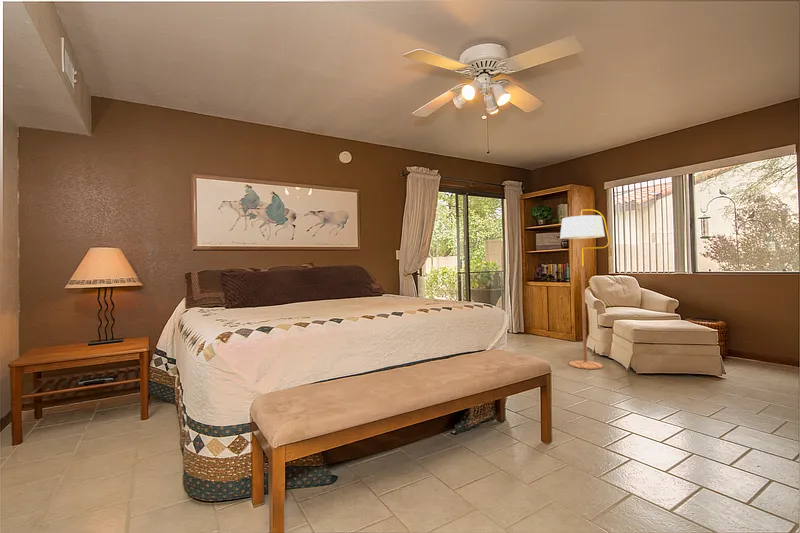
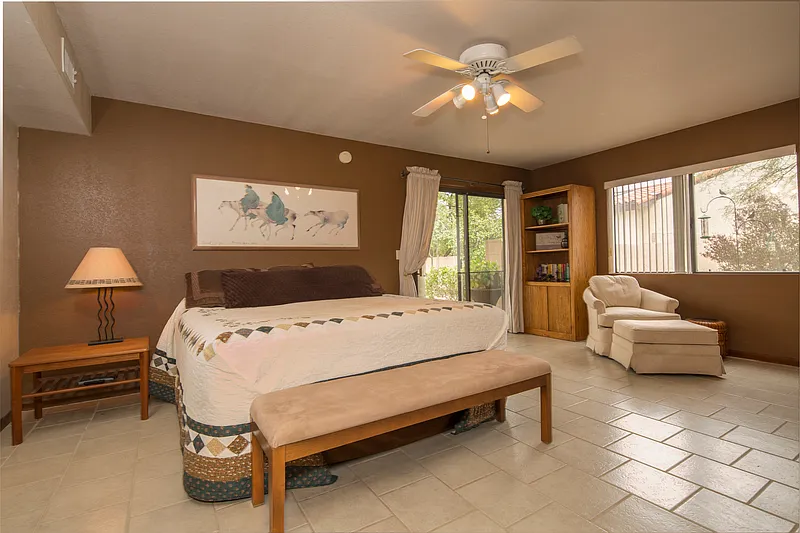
- floor lamp [559,208,610,370]
